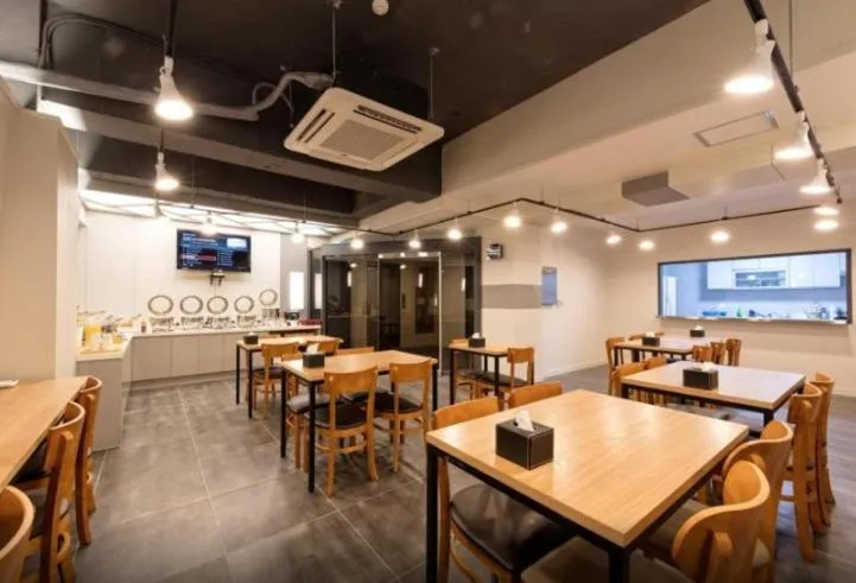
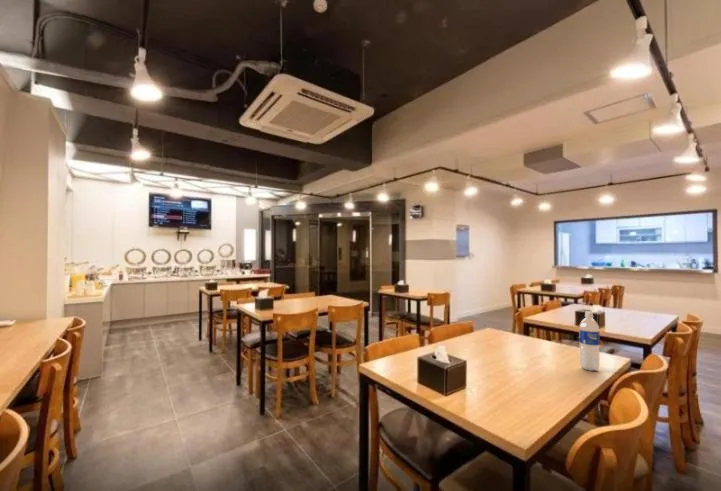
+ water bottle [578,310,601,372]
